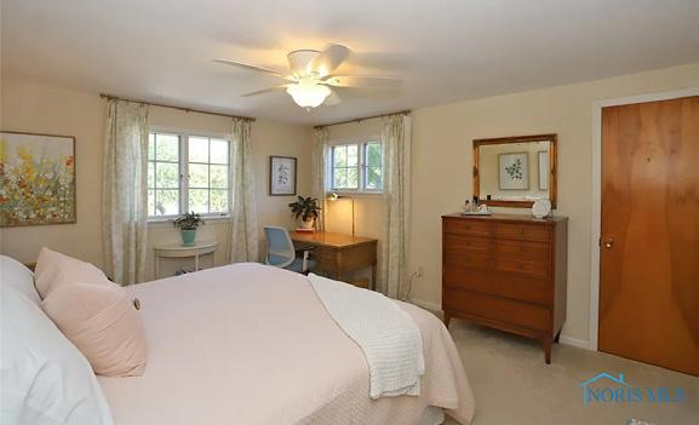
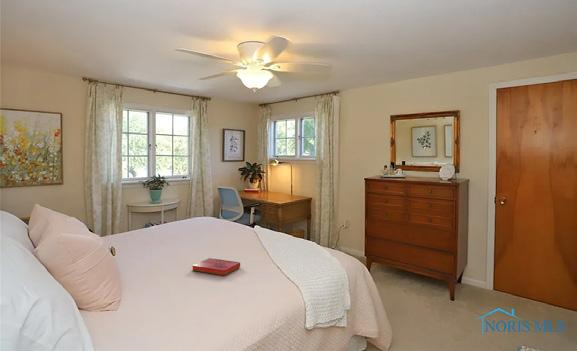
+ hardback book [191,257,241,277]
